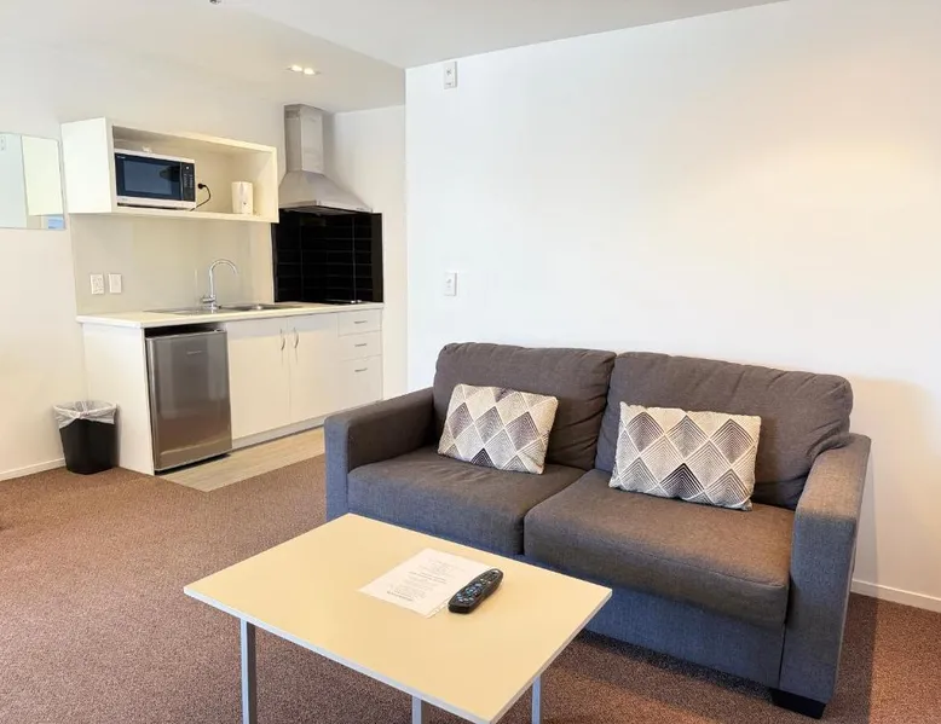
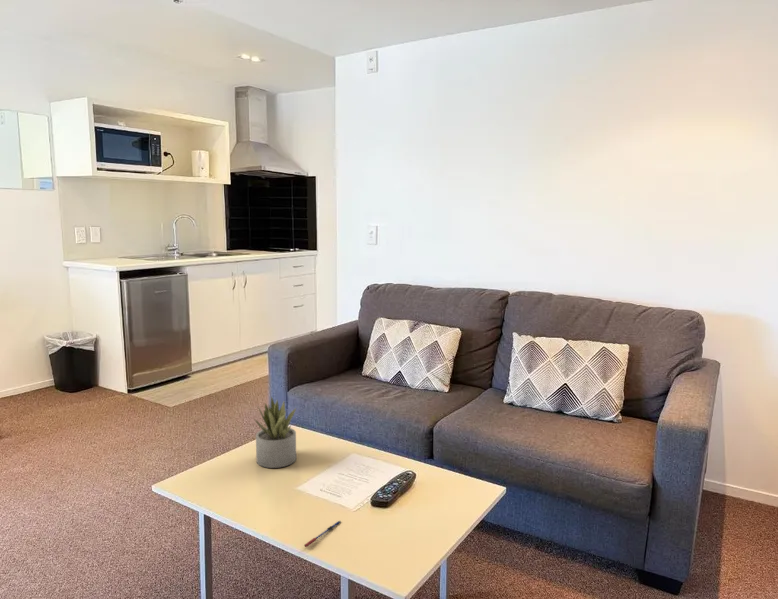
+ succulent plant [252,395,297,469]
+ pen [303,520,342,548]
